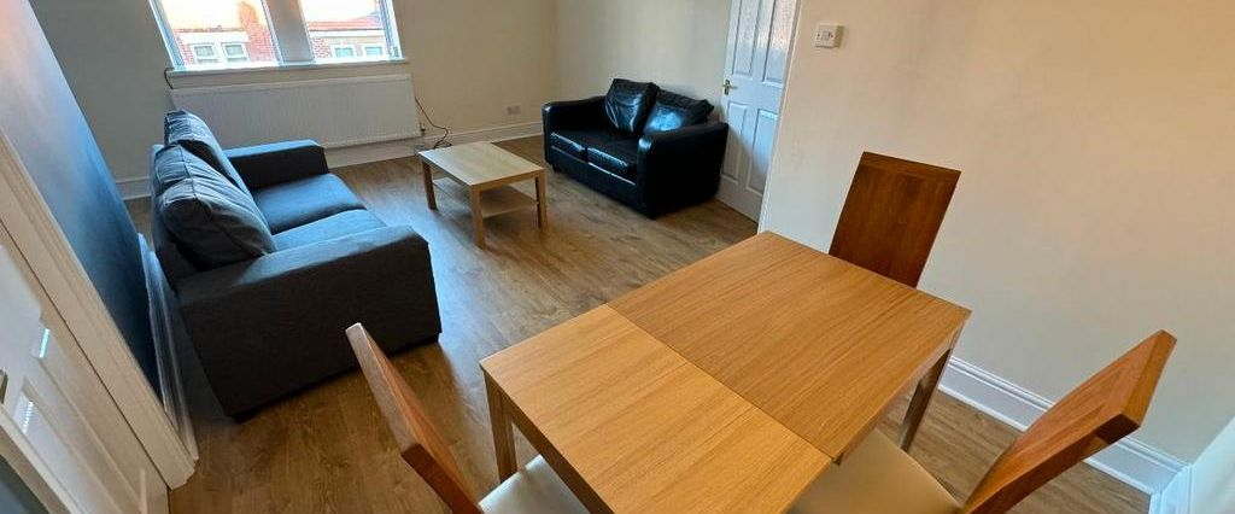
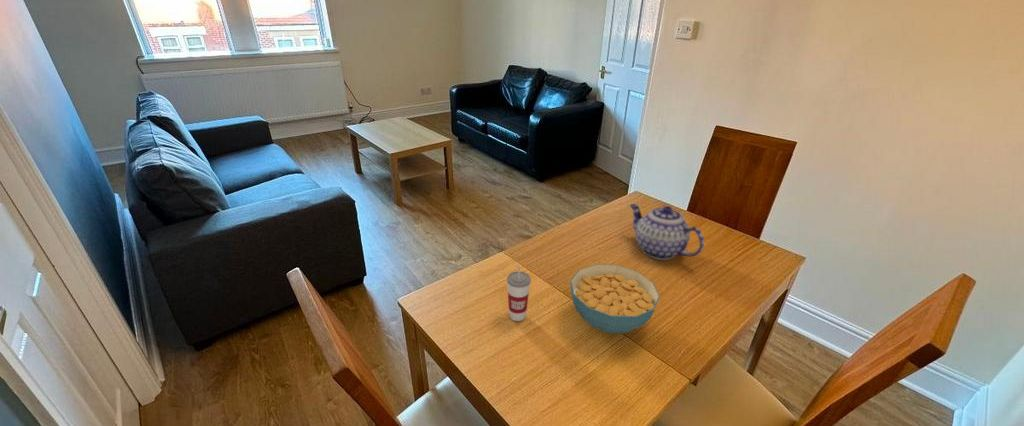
+ cereal bowl [570,263,661,334]
+ teapot [629,203,705,261]
+ cup [506,264,532,322]
